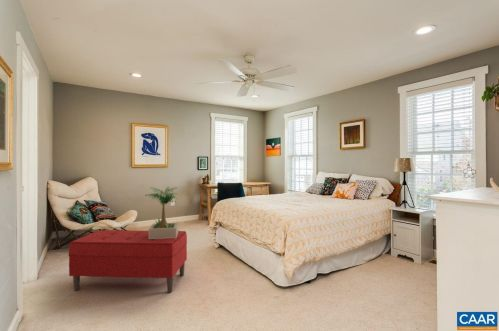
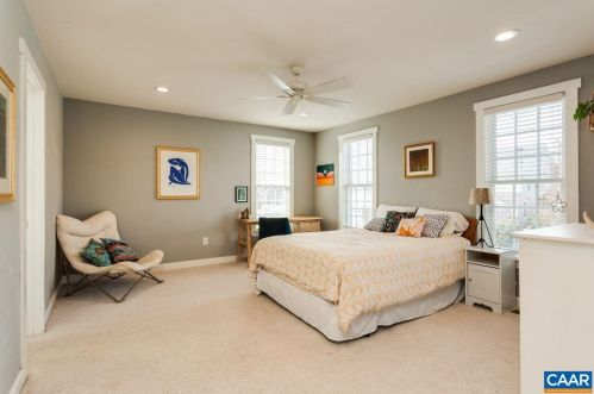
- potted plant [144,186,179,239]
- bench [68,229,188,294]
